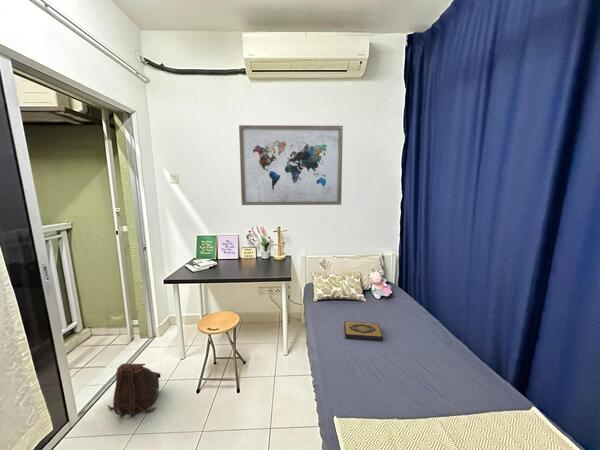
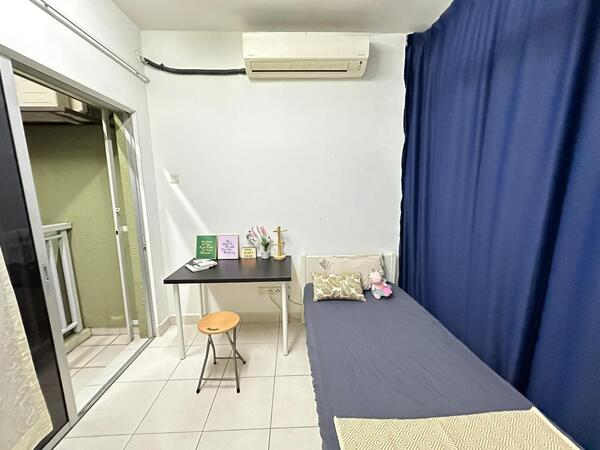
- backpack [107,363,162,416]
- hardback book [343,320,384,342]
- wall art [238,124,344,206]
